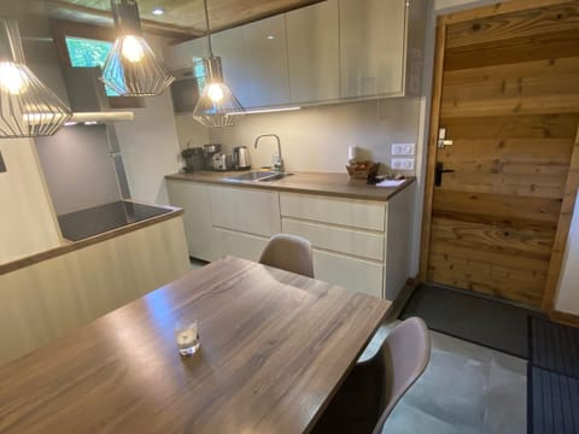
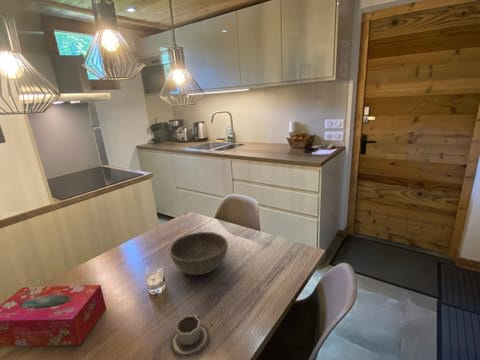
+ cup [169,313,211,358]
+ bowl [168,231,229,276]
+ tissue box [0,284,107,347]
